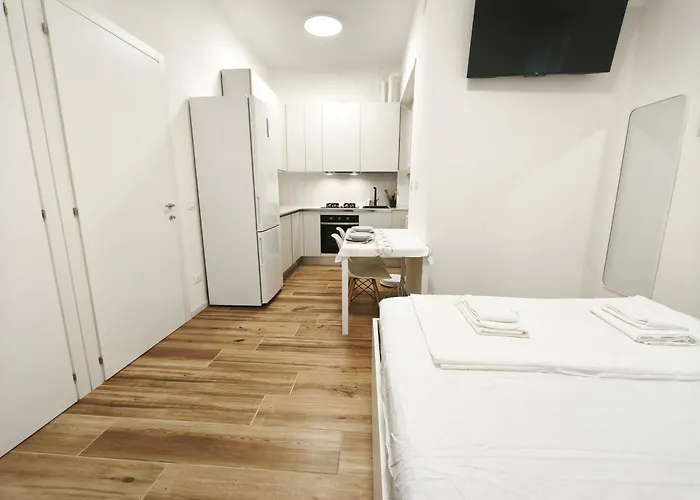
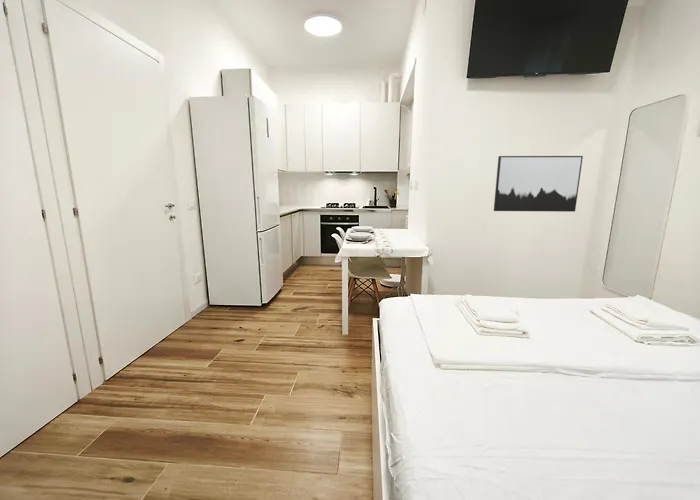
+ wall art [493,155,584,213]
